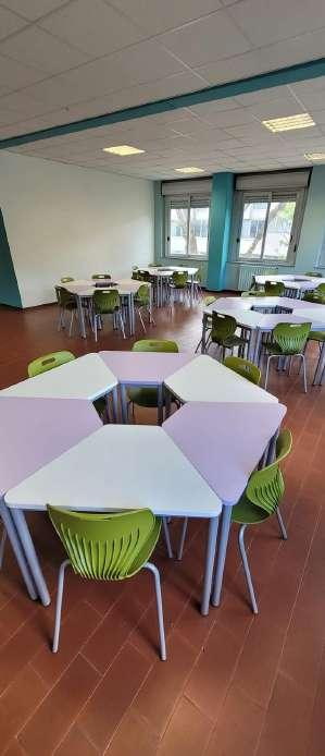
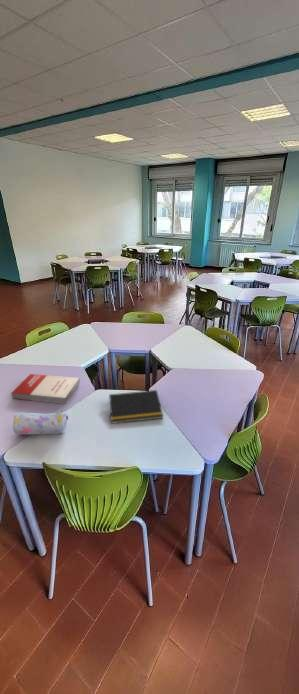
+ pencil case [12,410,69,435]
+ notepad [107,389,164,425]
+ book [10,373,81,405]
